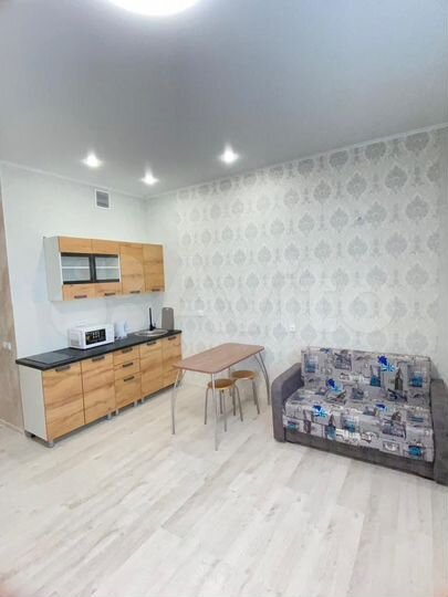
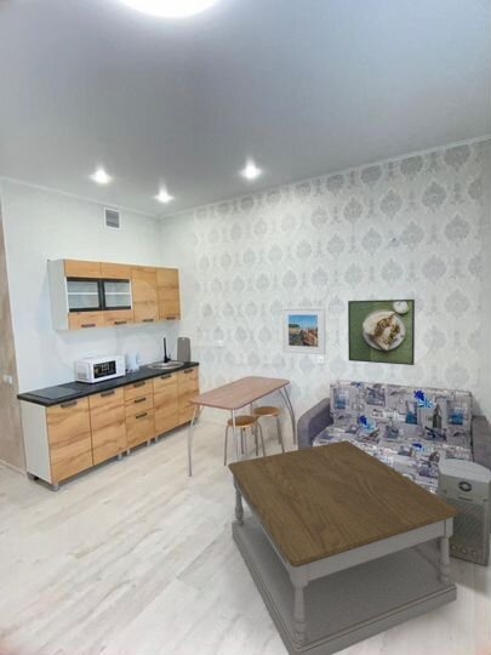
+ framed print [347,298,416,366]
+ coffee table [227,439,461,655]
+ fan [436,457,491,568]
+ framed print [280,306,327,355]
